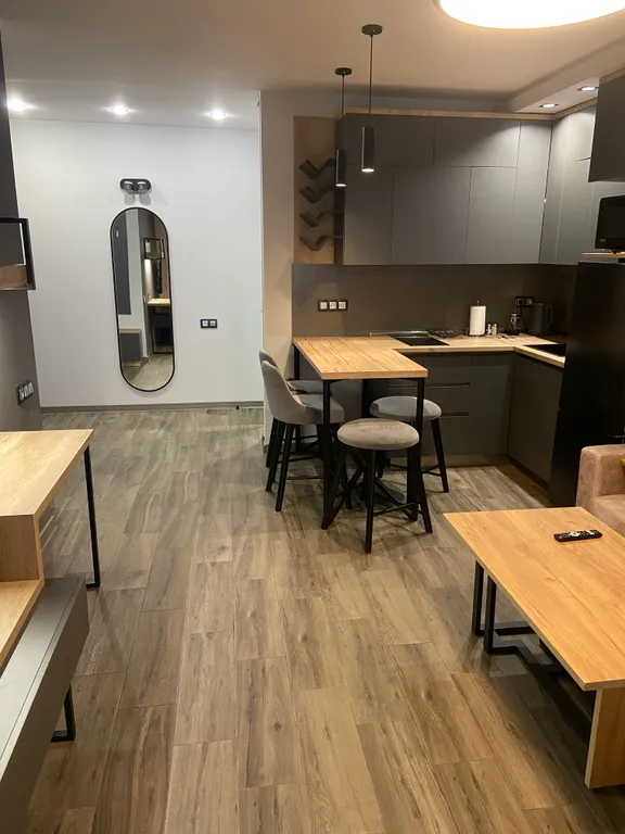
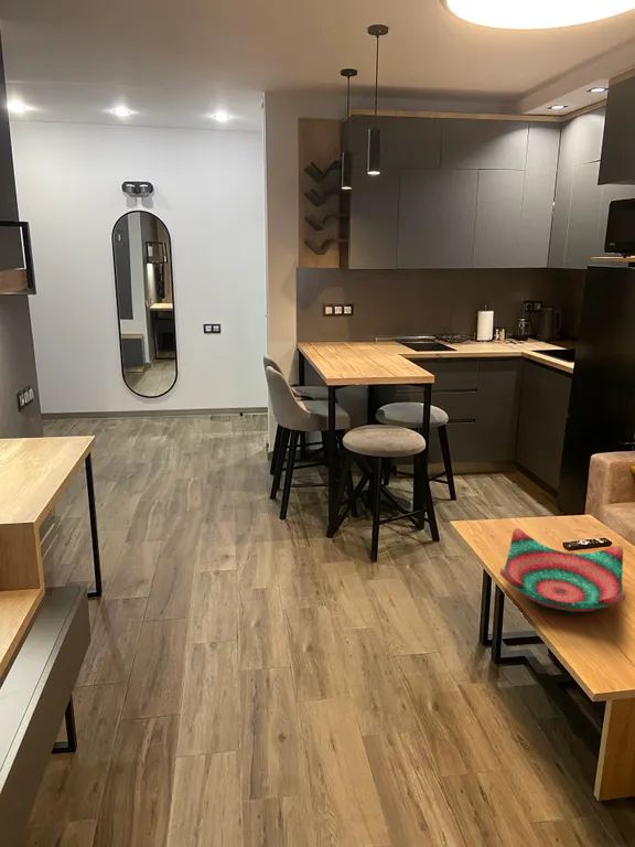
+ decorative bowl [499,527,627,614]
